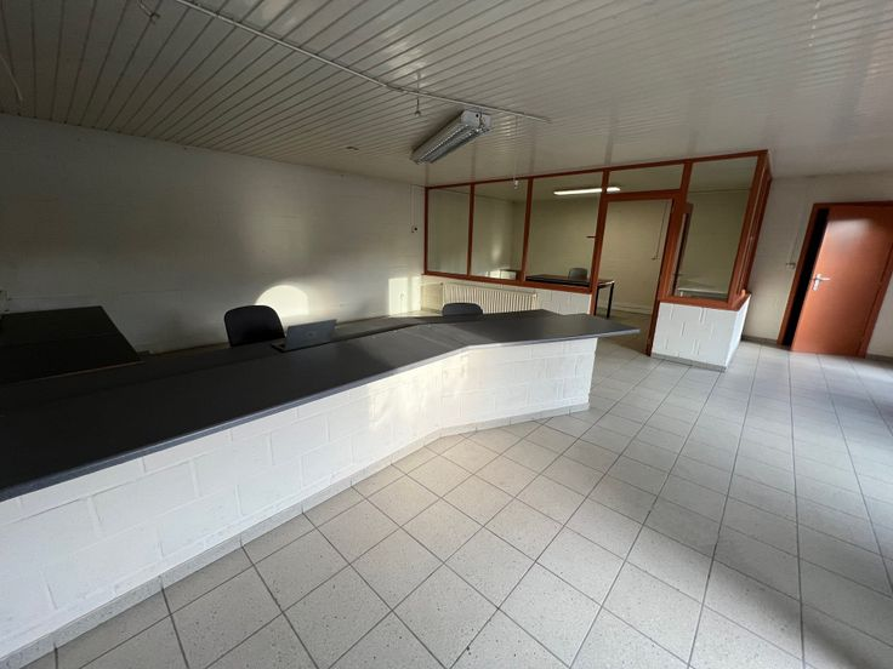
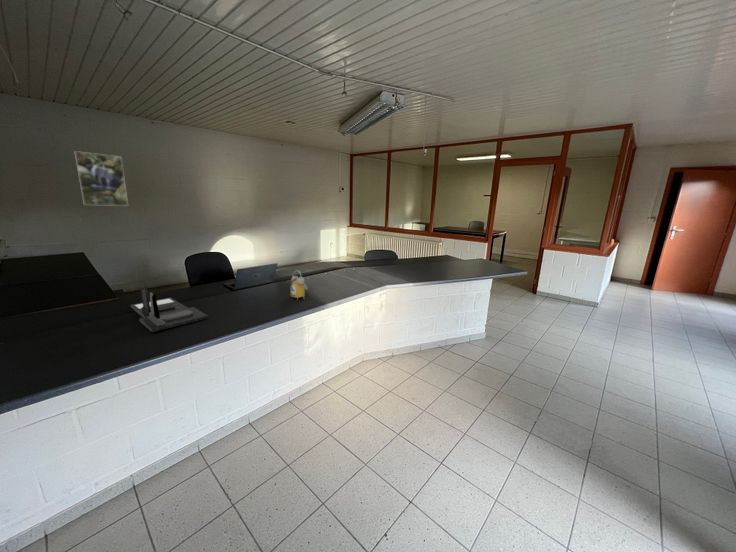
+ desk organizer [130,284,209,333]
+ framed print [73,150,129,207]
+ alarm clock [289,269,309,301]
